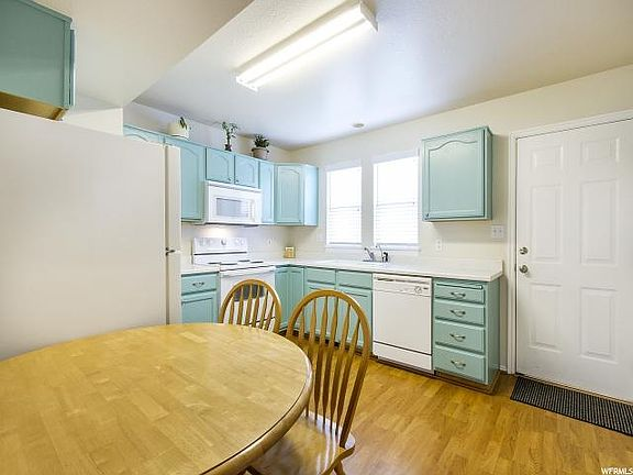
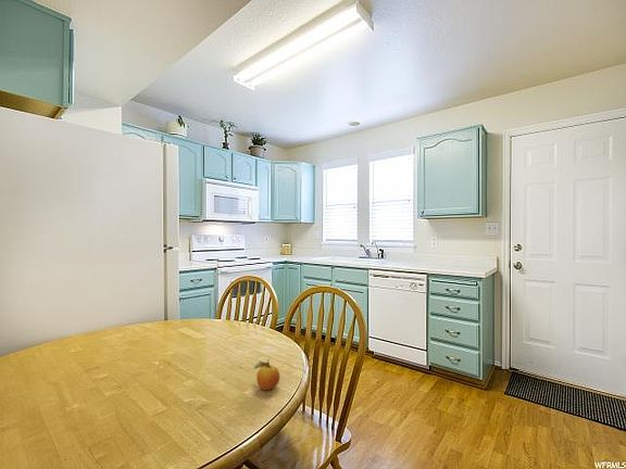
+ fruit [253,360,280,391]
